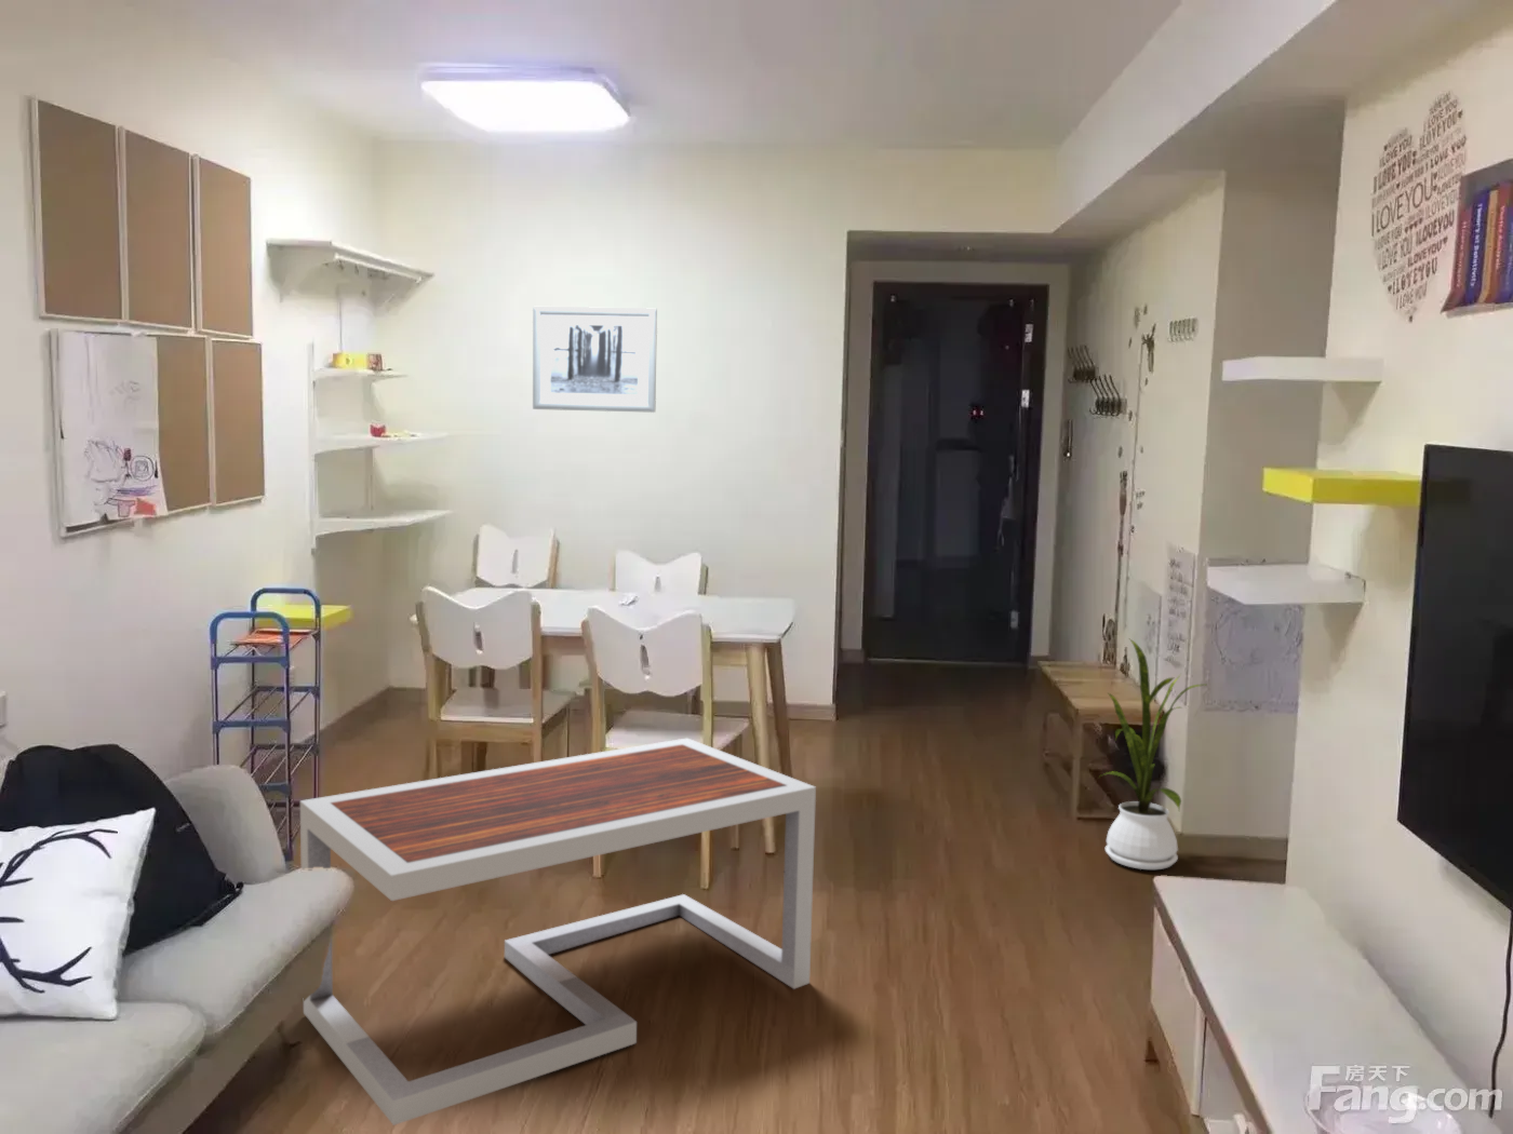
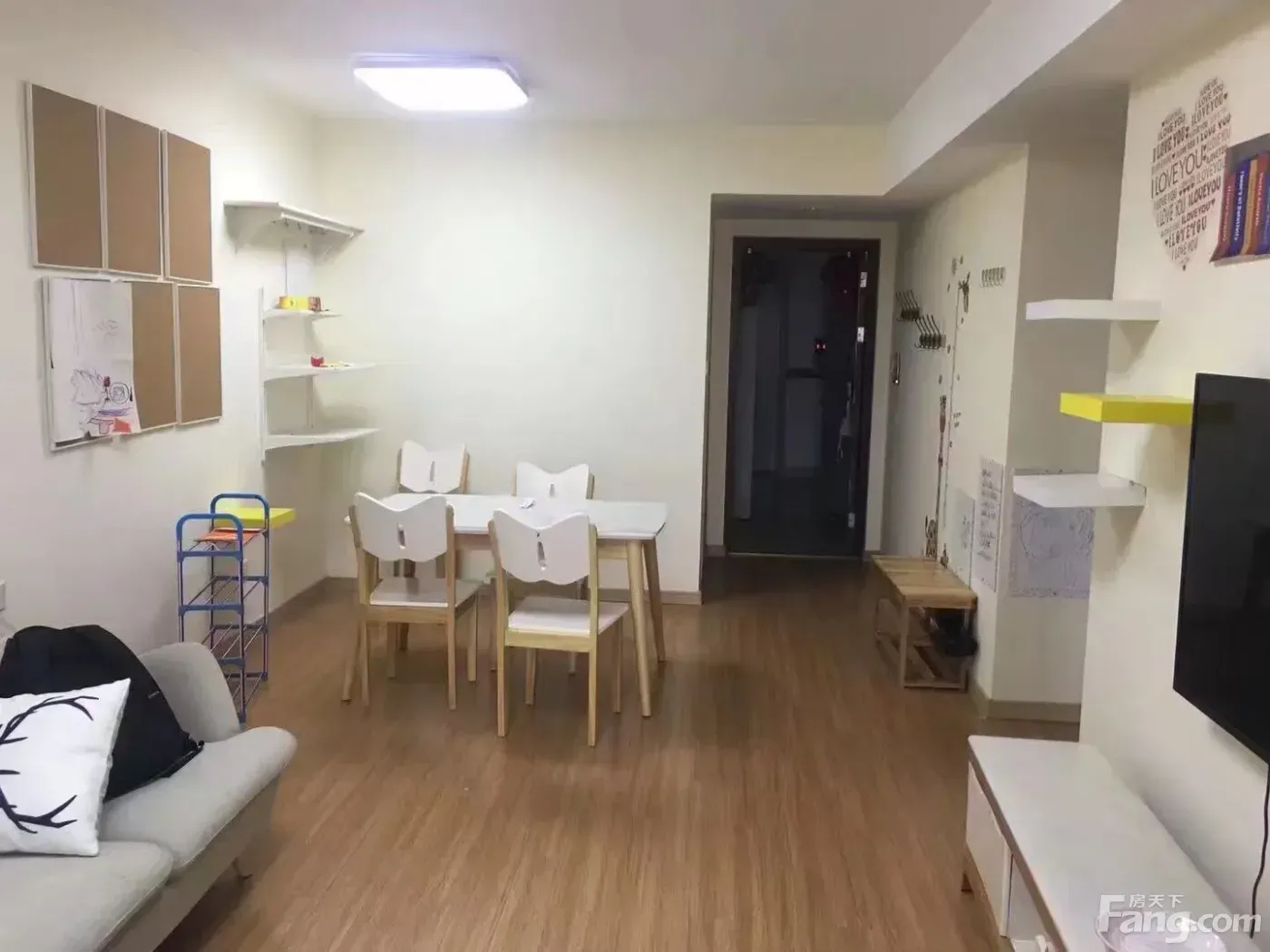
- wall art [531,306,658,413]
- coffee table [299,736,817,1127]
- house plant [1098,638,1206,871]
